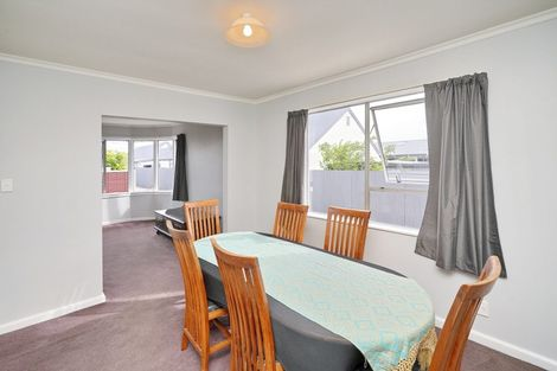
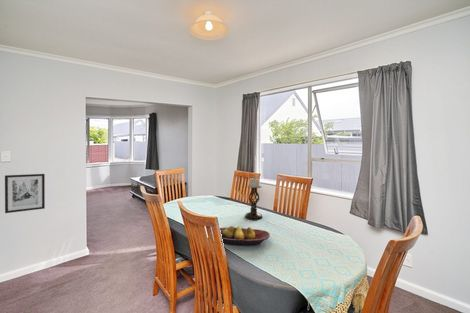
+ wall art [4,173,46,214]
+ candle holder [244,176,263,221]
+ fruit bowl [219,225,271,247]
